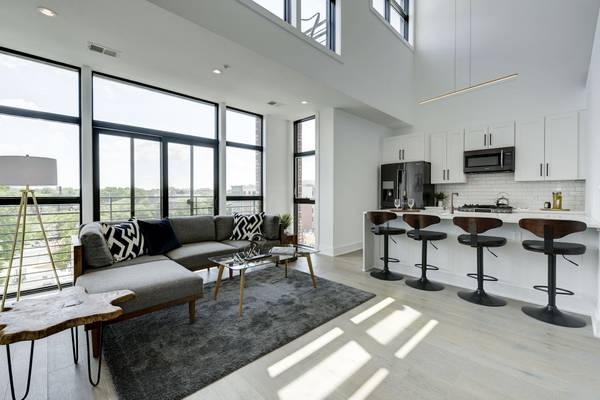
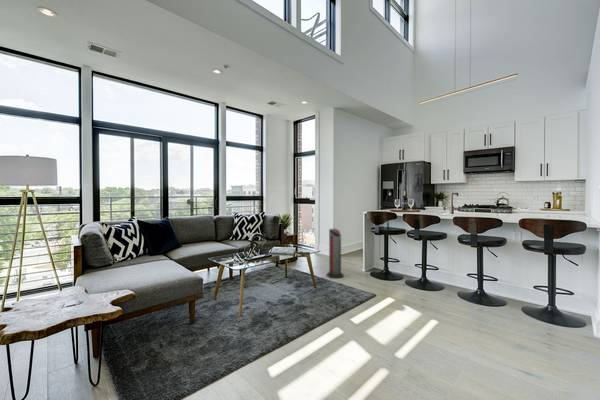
+ air purifier [326,228,345,279]
